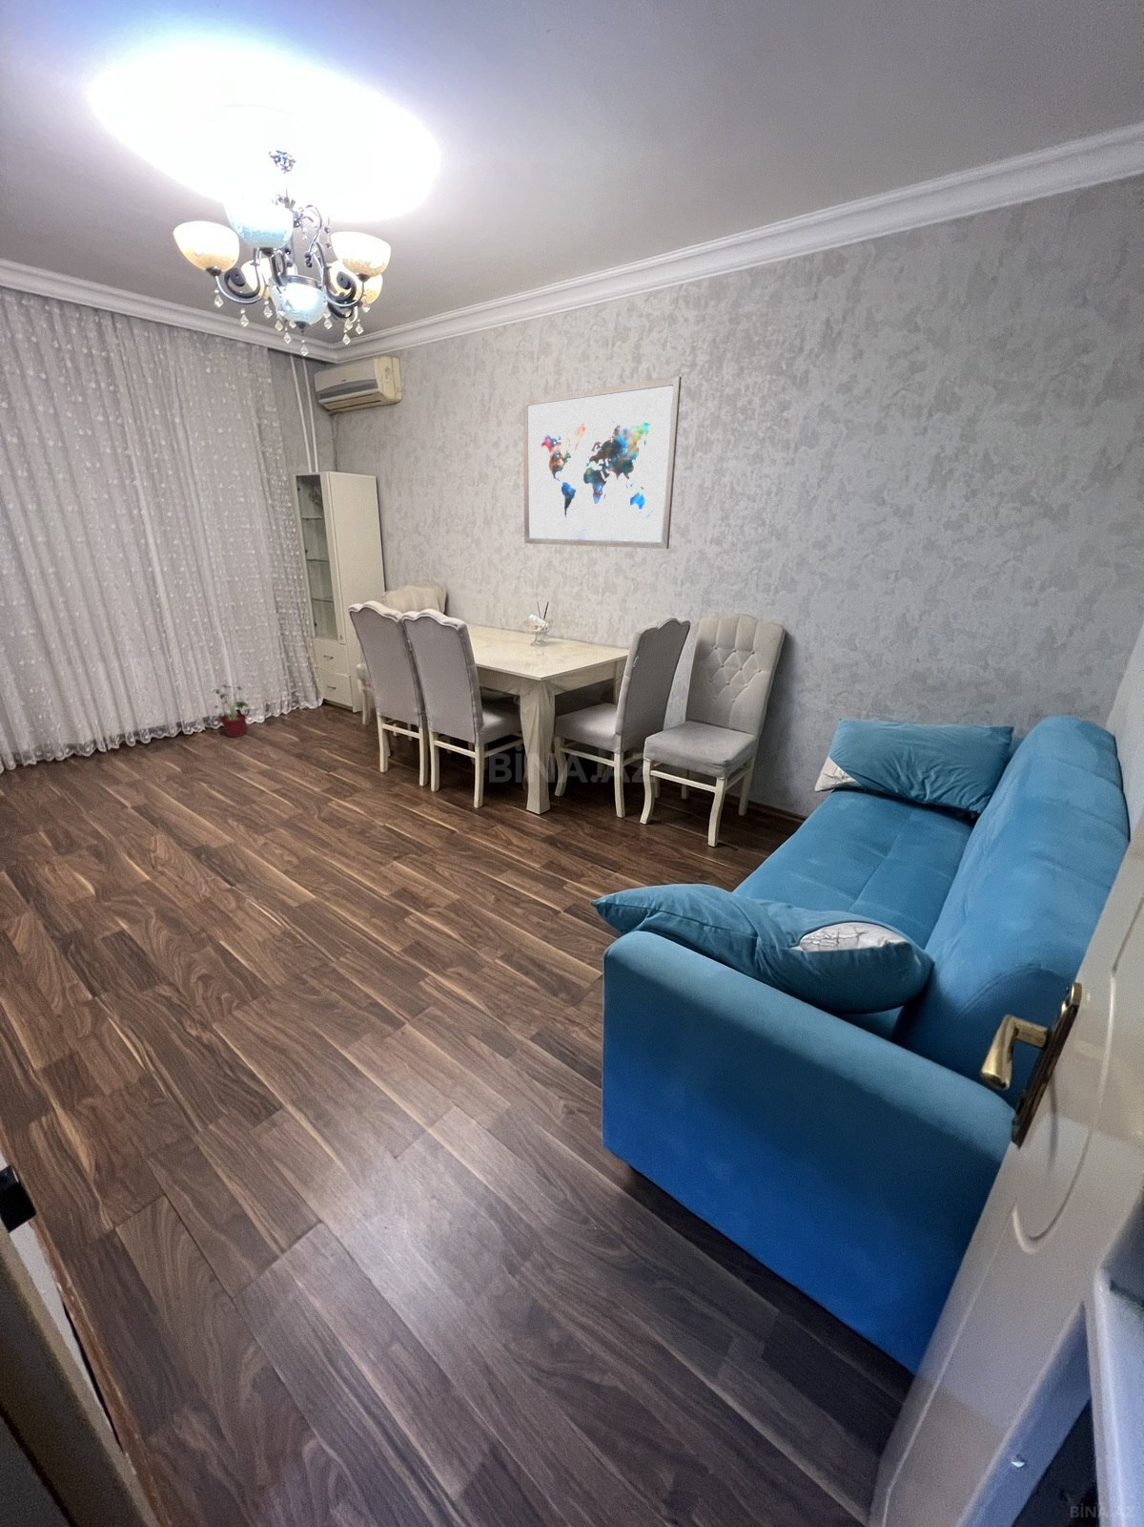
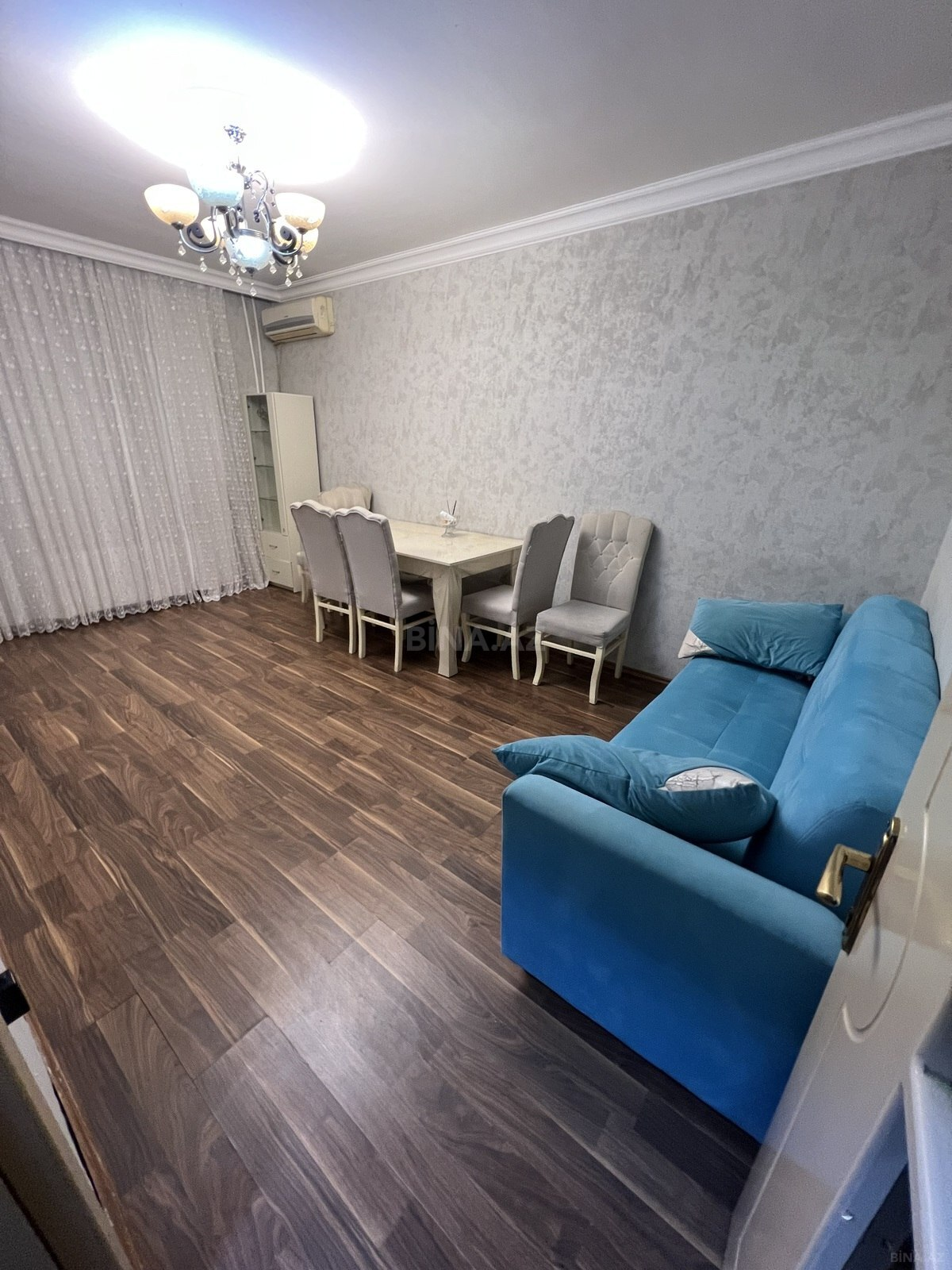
- potted plant [211,683,251,738]
- wall art [523,375,683,549]
